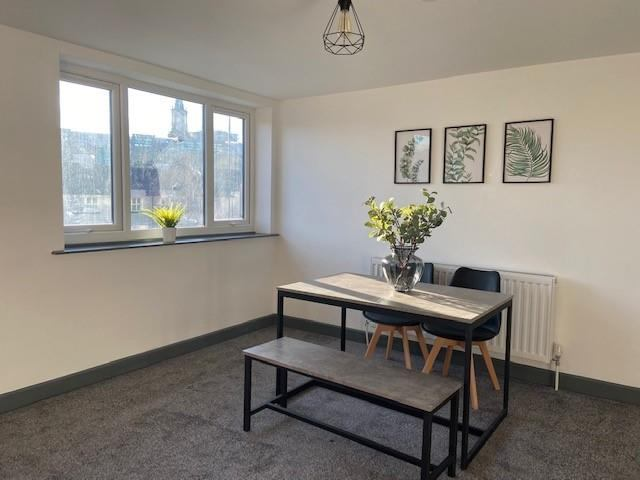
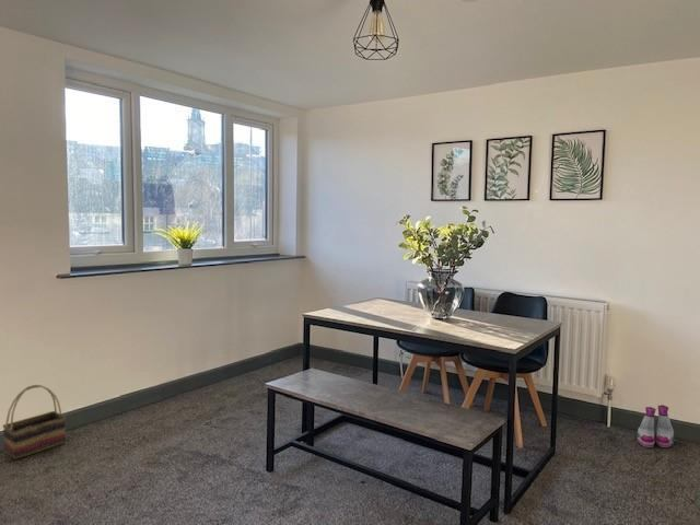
+ basket [1,384,67,460]
+ boots [635,404,676,448]
